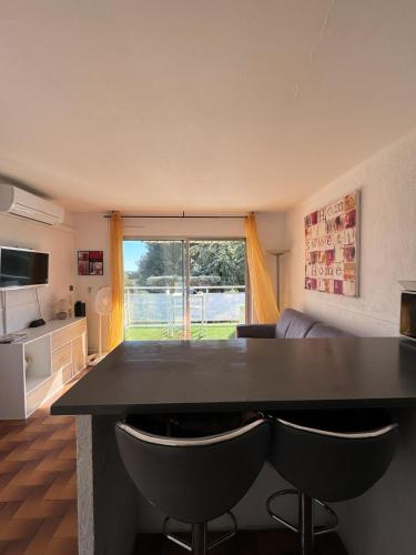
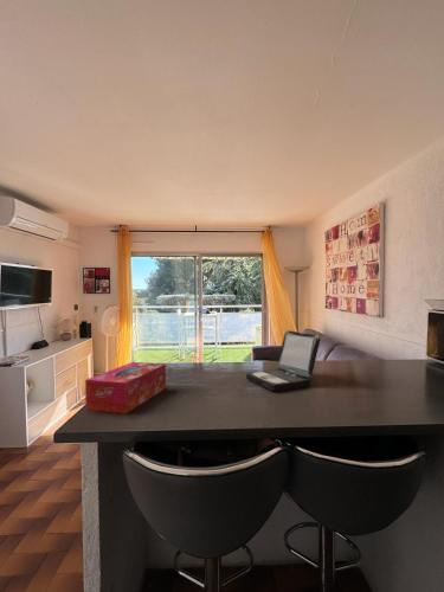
+ laptop [245,329,321,392]
+ tissue box [84,361,167,414]
